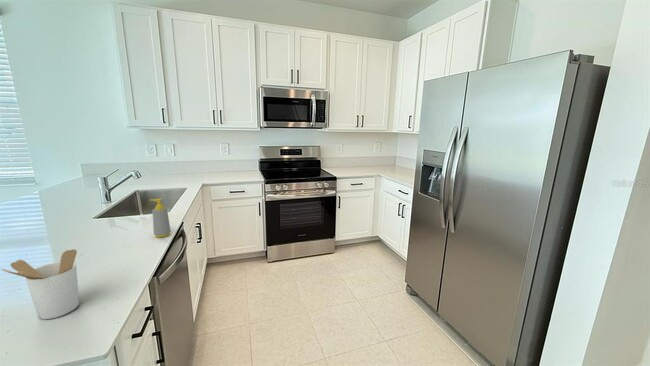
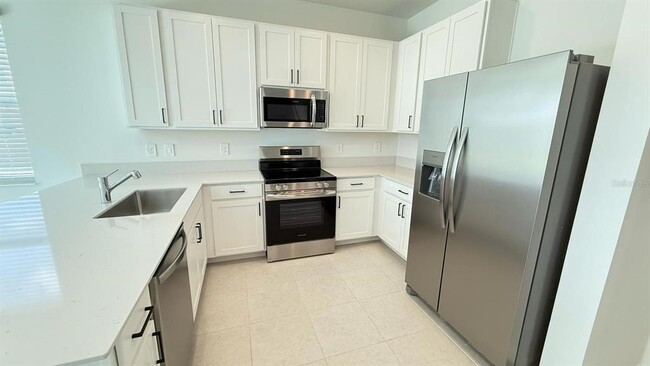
- utensil holder [0,248,80,320]
- soap bottle [149,197,172,238]
